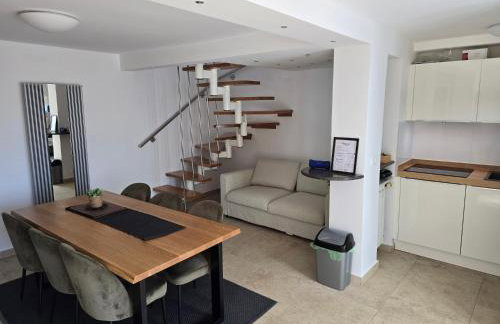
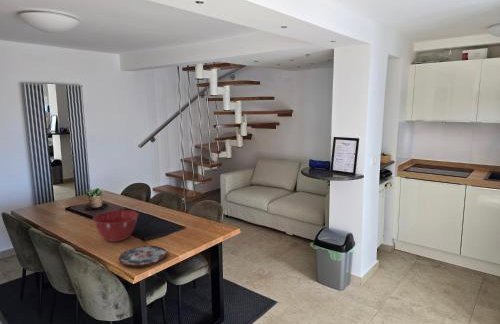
+ mixing bowl [92,209,139,243]
+ plate [118,245,168,268]
